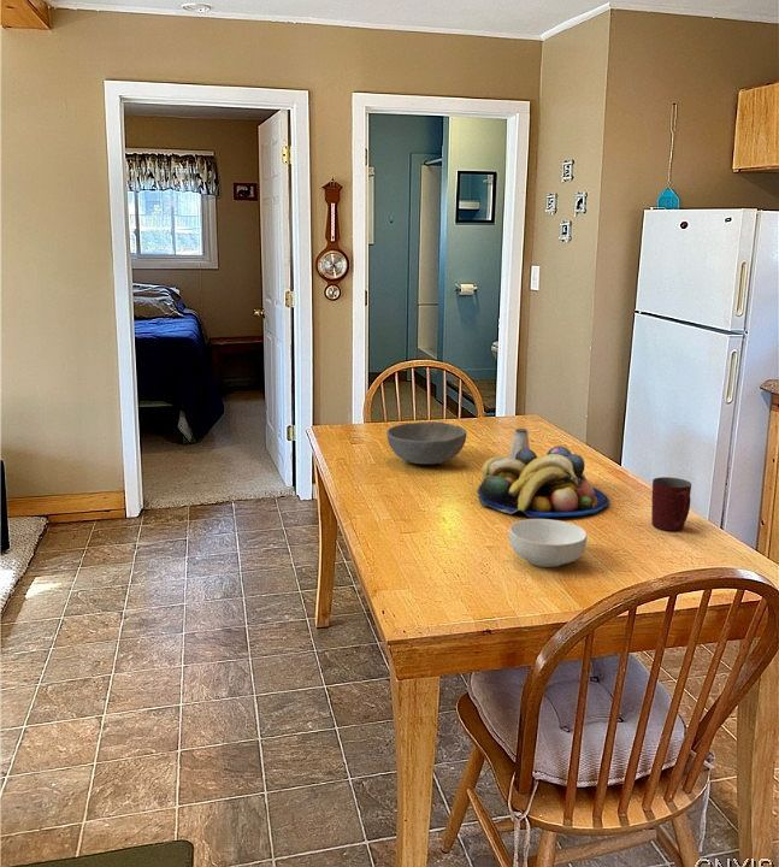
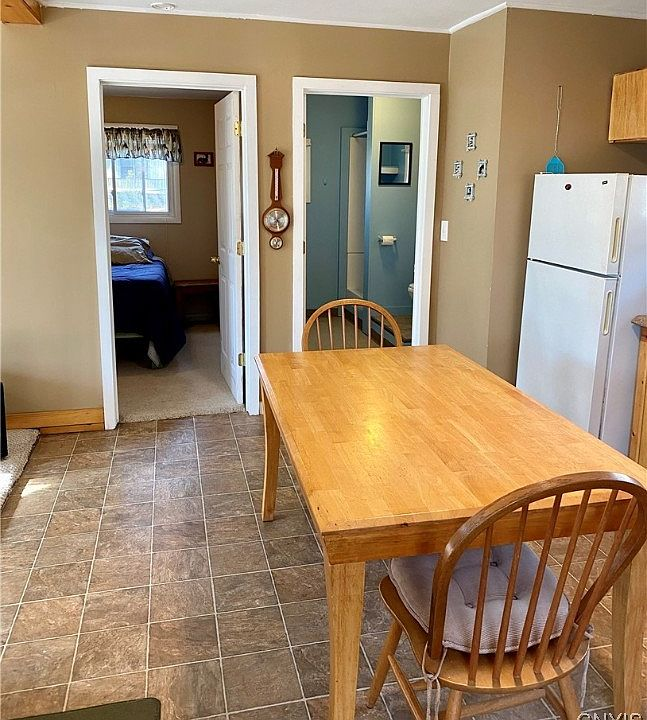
- bowl [385,420,468,466]
- mug [650,476,692,532]
- fruit bowl [477,446,610,519]
- saltshaker [508,427,531,459]
- cereal bowl [508,518,588,568]
